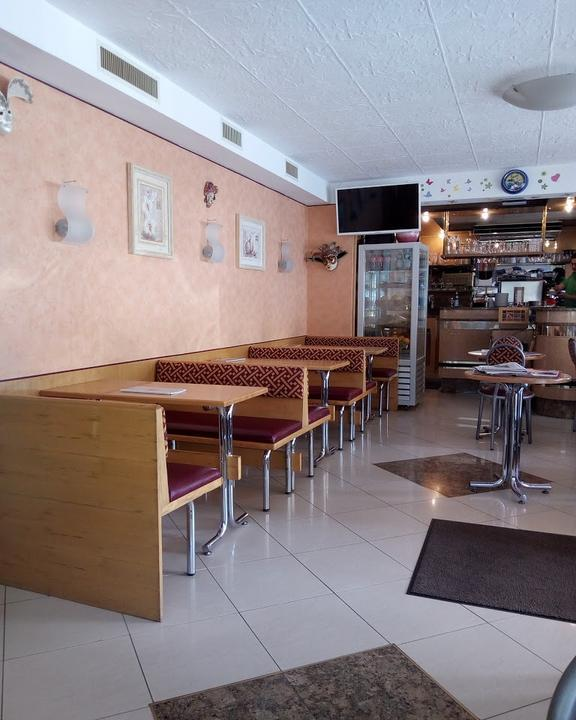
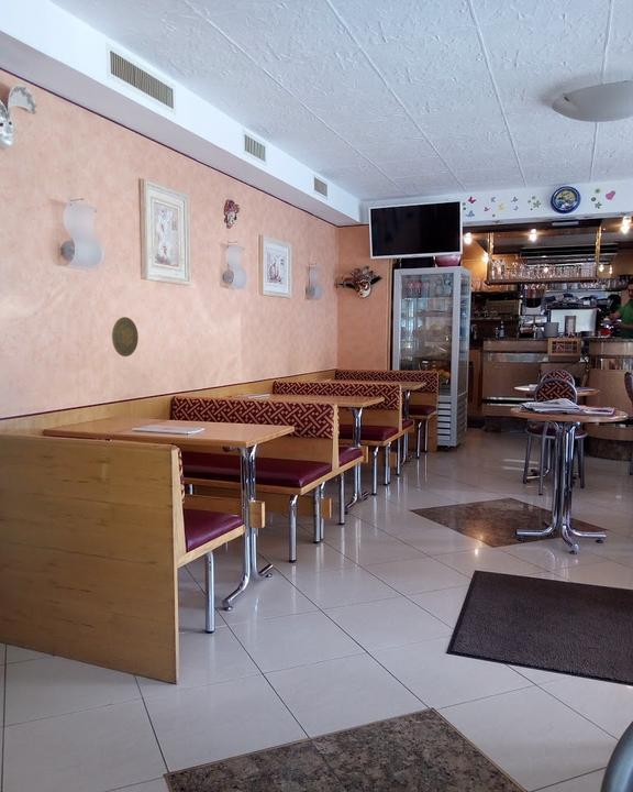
+ decorative plate [111,316,140,358]
